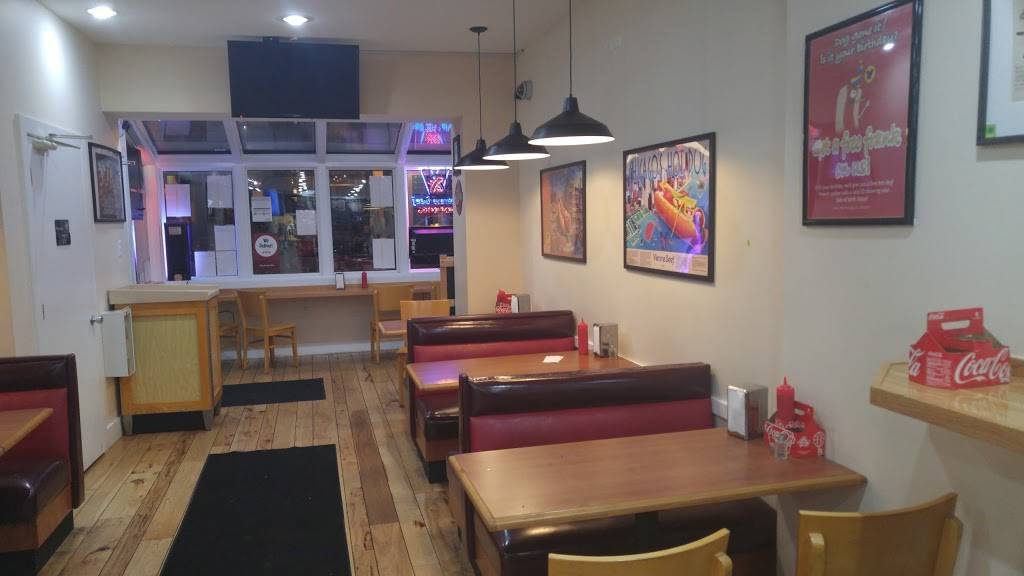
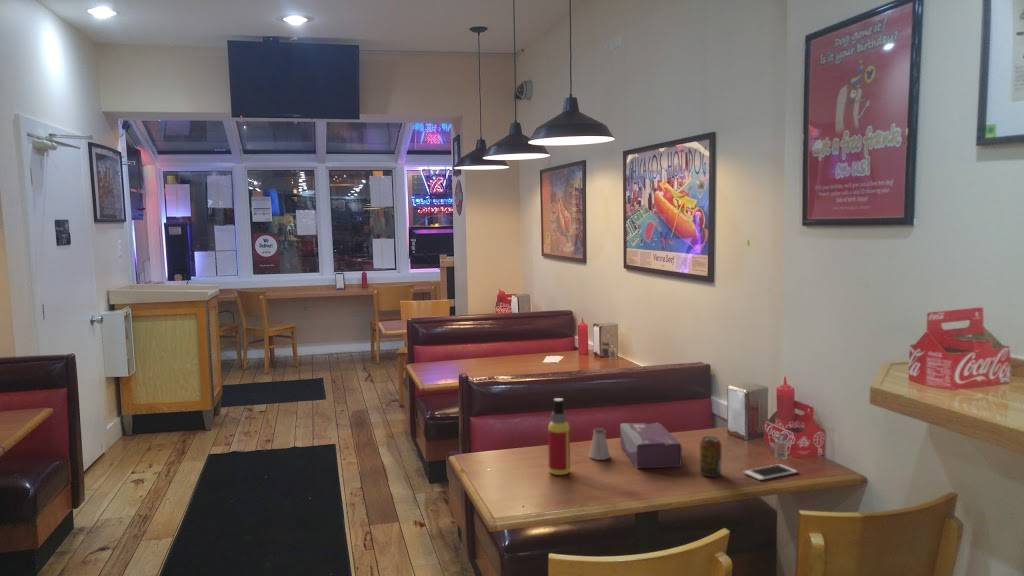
+ spray bottle [547,397,571,476]
+ cell phone [743,463,798,481]
+ saltshaker [588,427,611,461]
+ beverage can [699,435,722,478]
+ tissue box [619,422,683,469]
